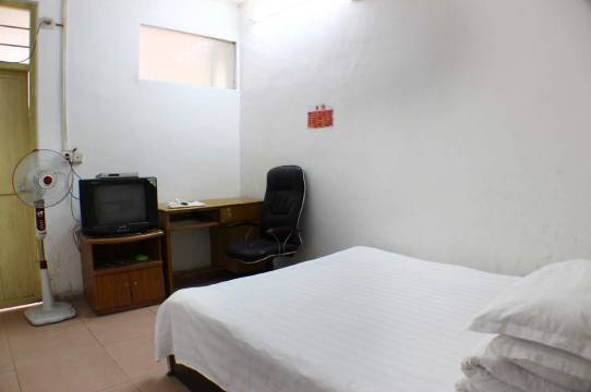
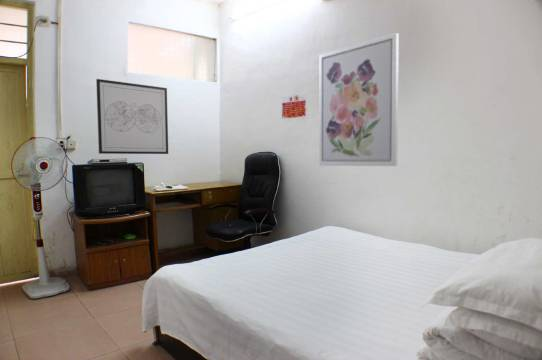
+ wall art [95,78,169,155]
+ wall art [318,32,400,167]
